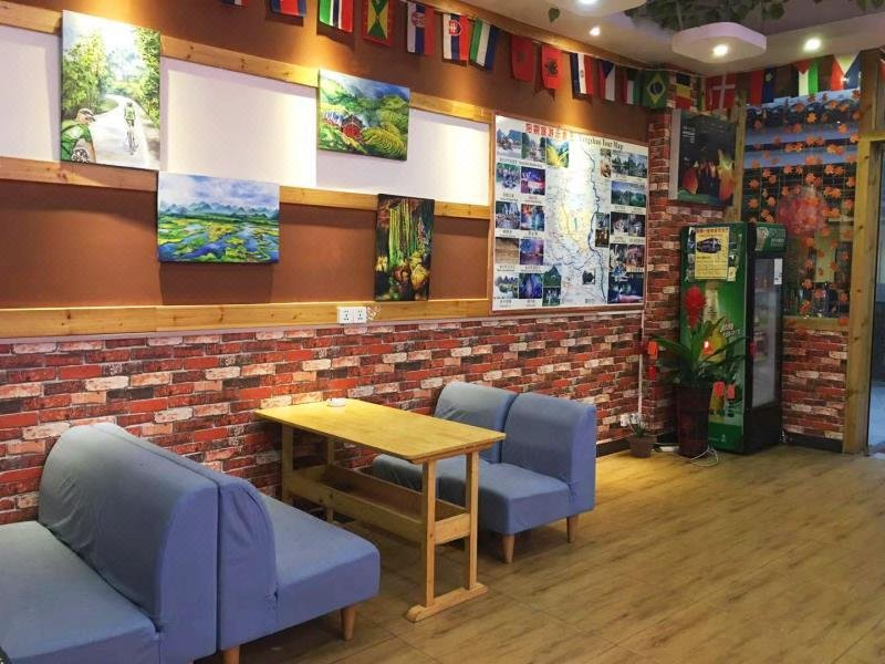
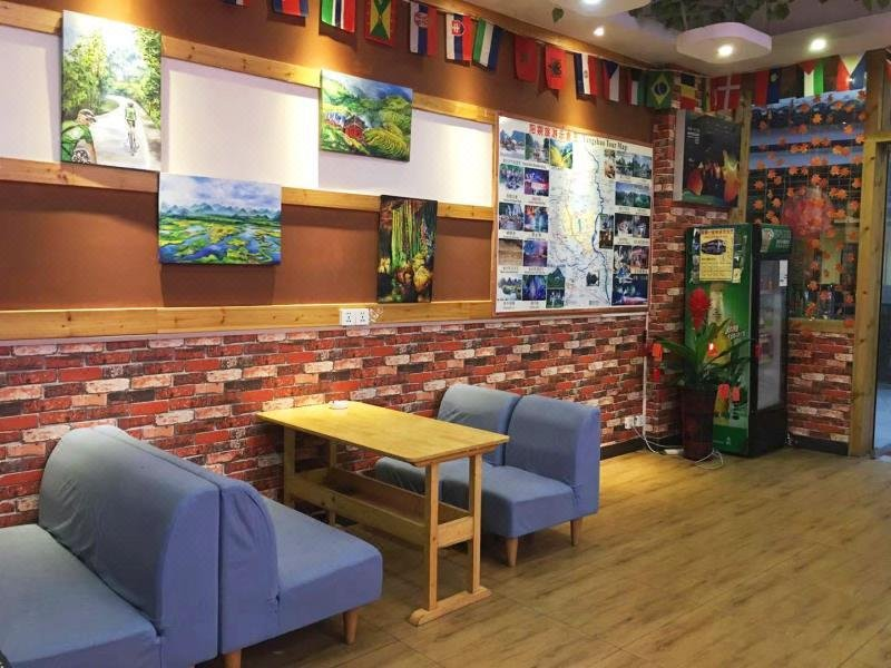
- potted plant [620,406,662,458]
